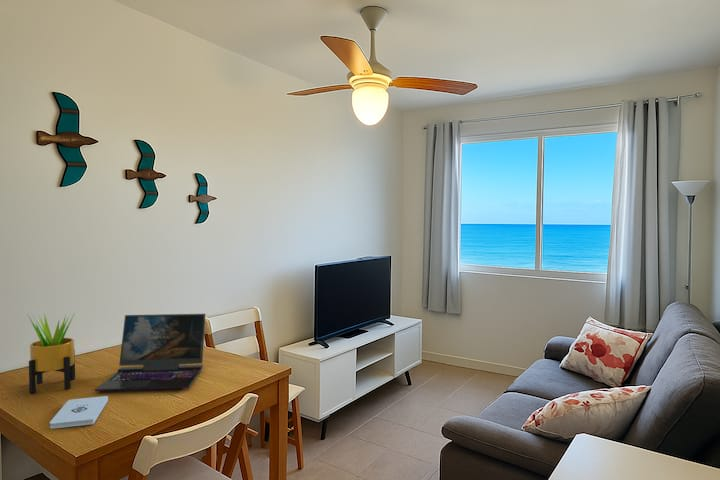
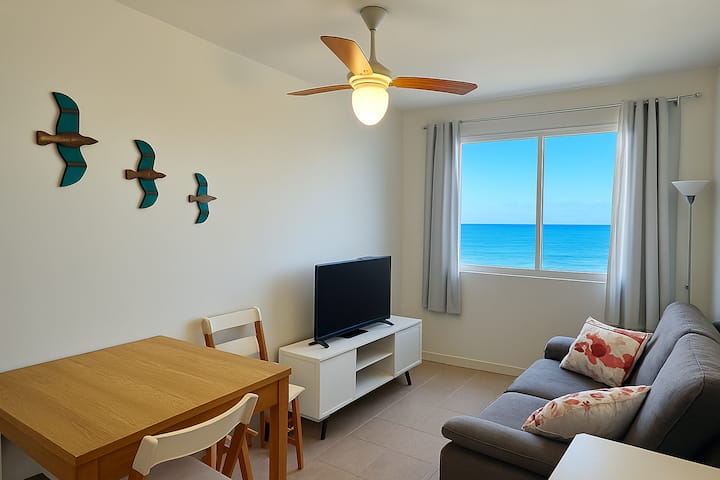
- notepad [49,395,109,430]
- potted plant [27,312,76,395]
- laptop [94,313,206,392]
